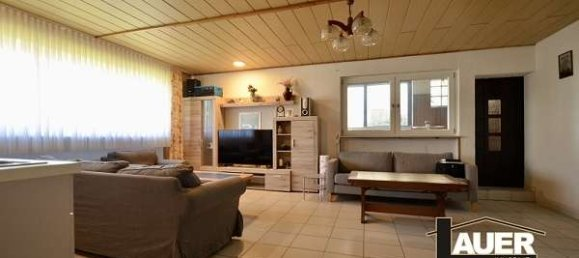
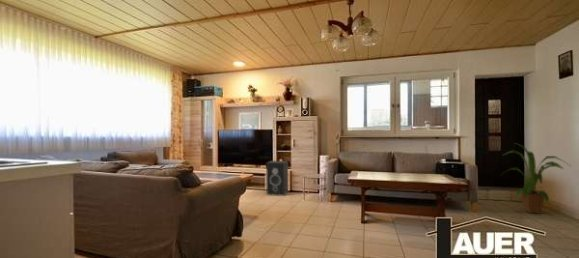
+ speaker [265,160,289,197]
+ house plant [499,142,571,215]
